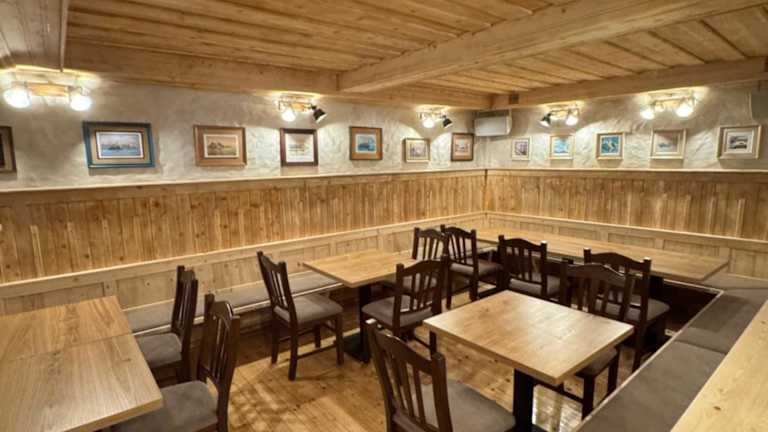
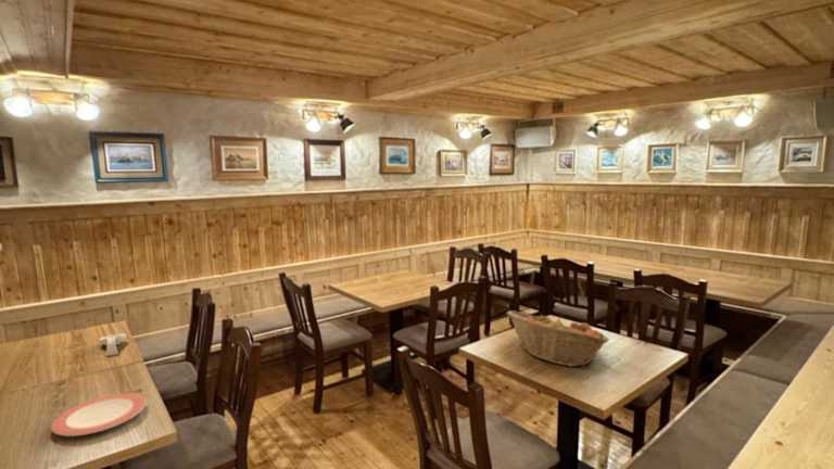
+ fruit basket [506,309,610,368]
+ plate [50,393,148,438]
+ spoon rest [98,332,127,357]
